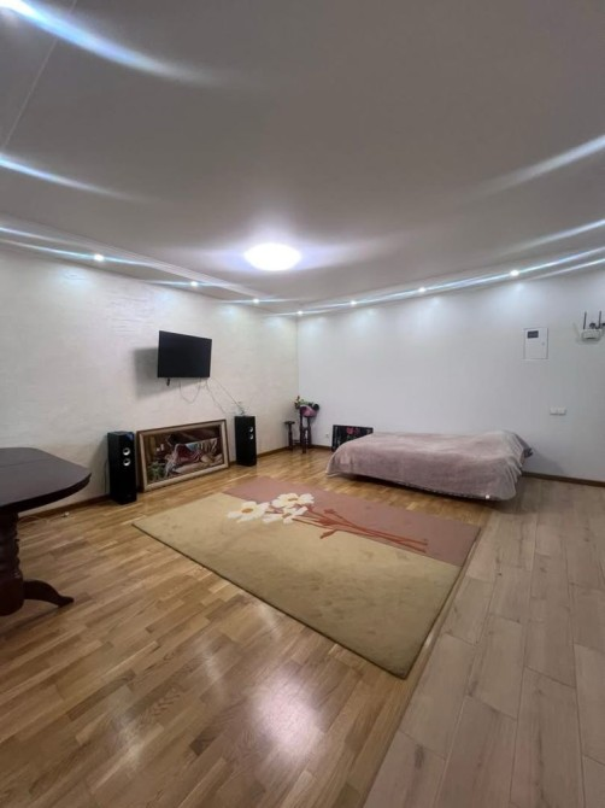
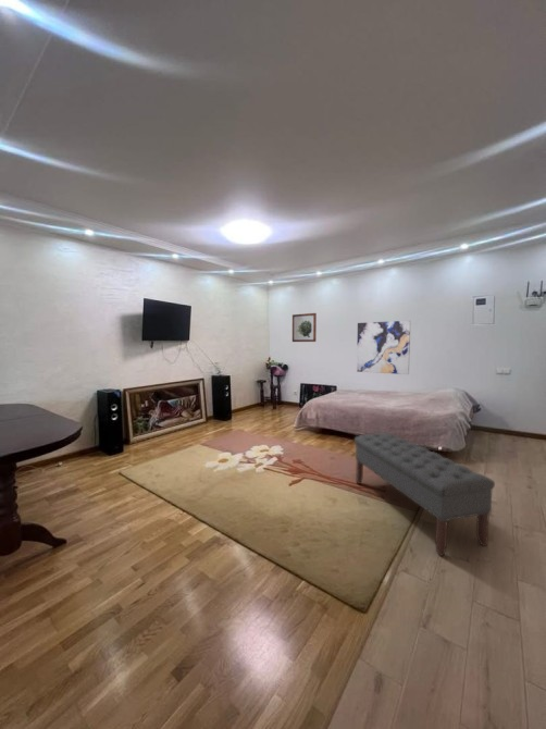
+ wall art [356,320,411,375]
+ bench [353,432,496,557]
+ wall art [291,312,318,343]
